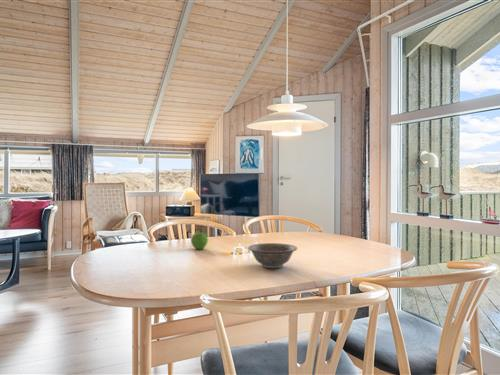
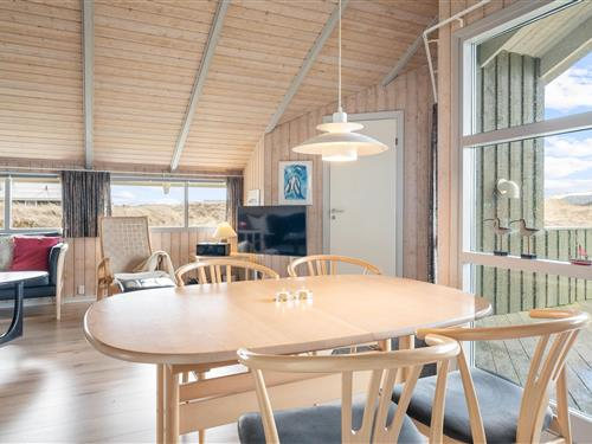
- fruit [190,230,209,250]
- decorative bowl [247,242,298,269]
